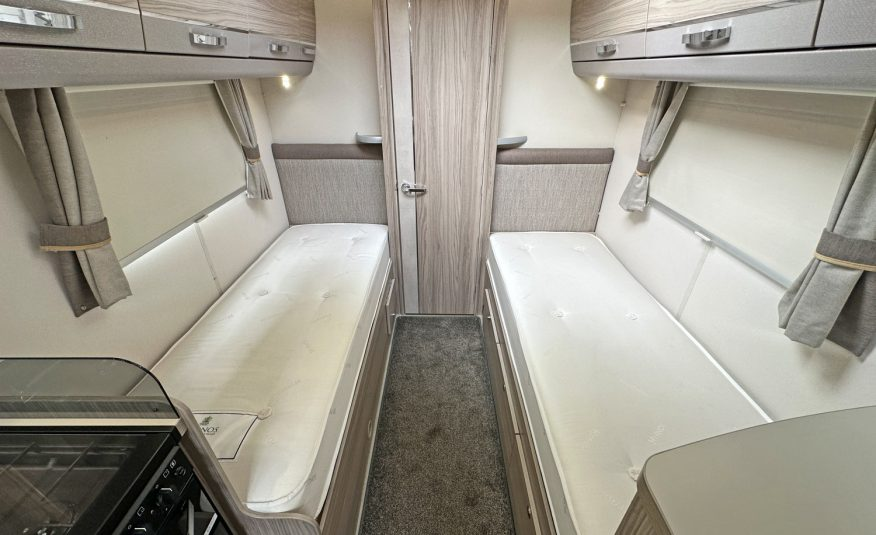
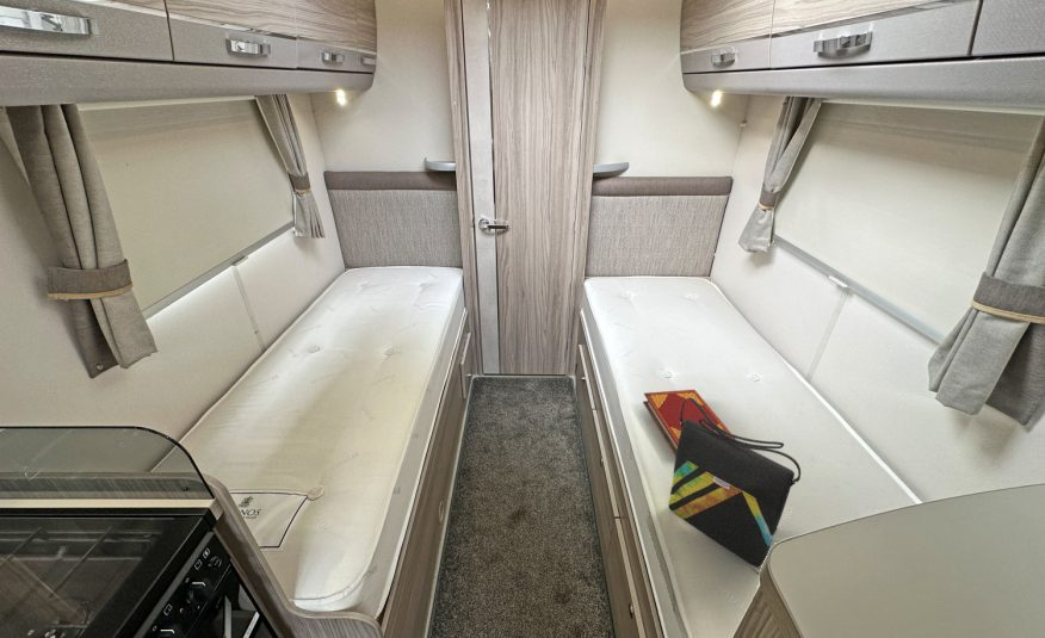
+ hardback book [642,389,736,456]
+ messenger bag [667,397,802,568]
